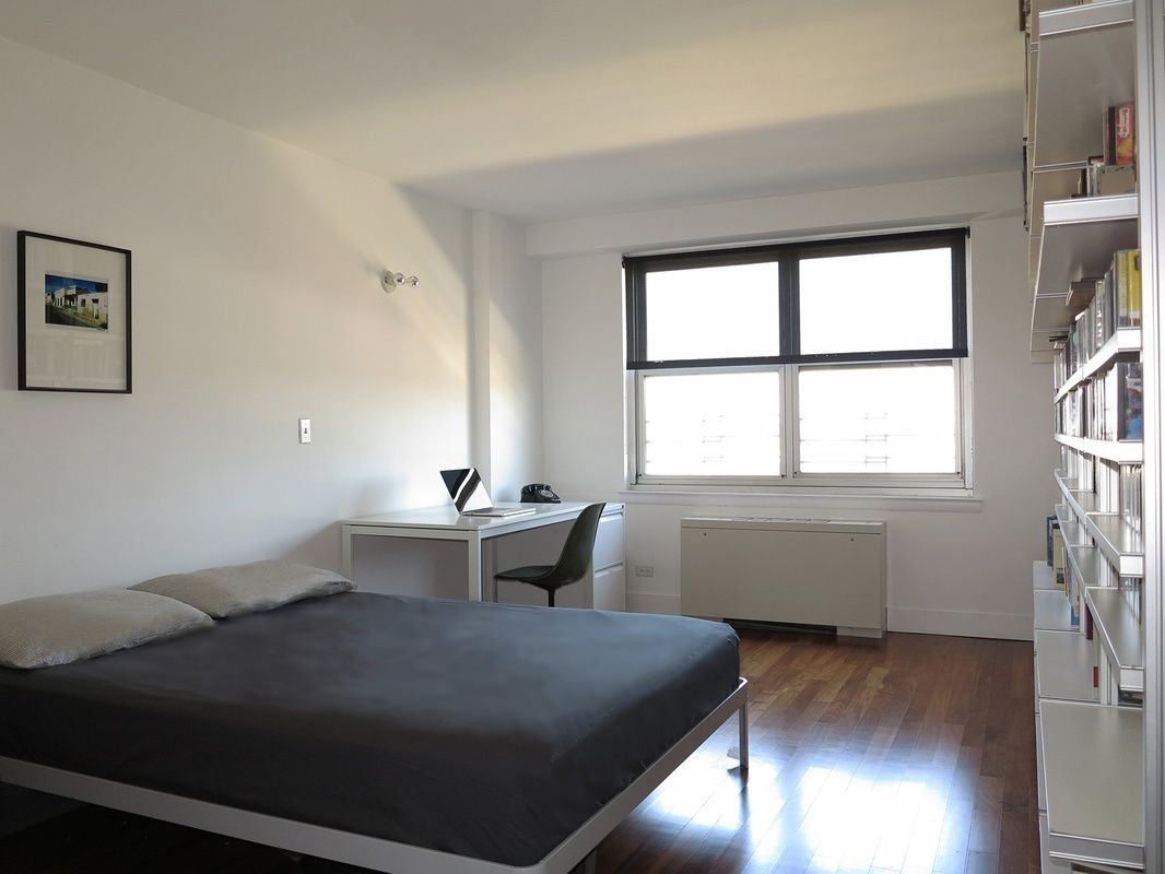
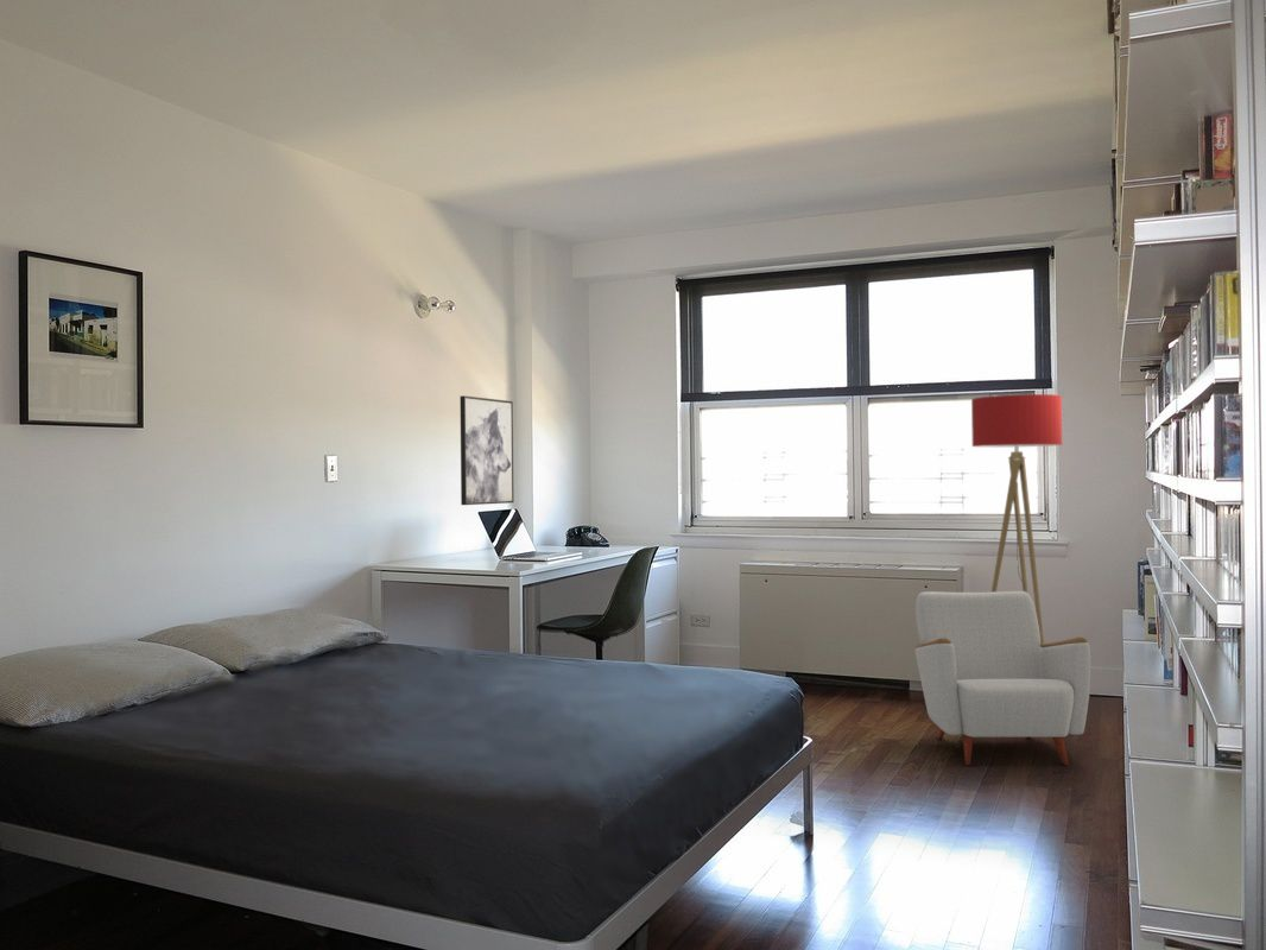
+ wall art [458,394,515,506]
+ floor lamp [970,393,1063,644]
+ armchair [914,590,1091,766]
